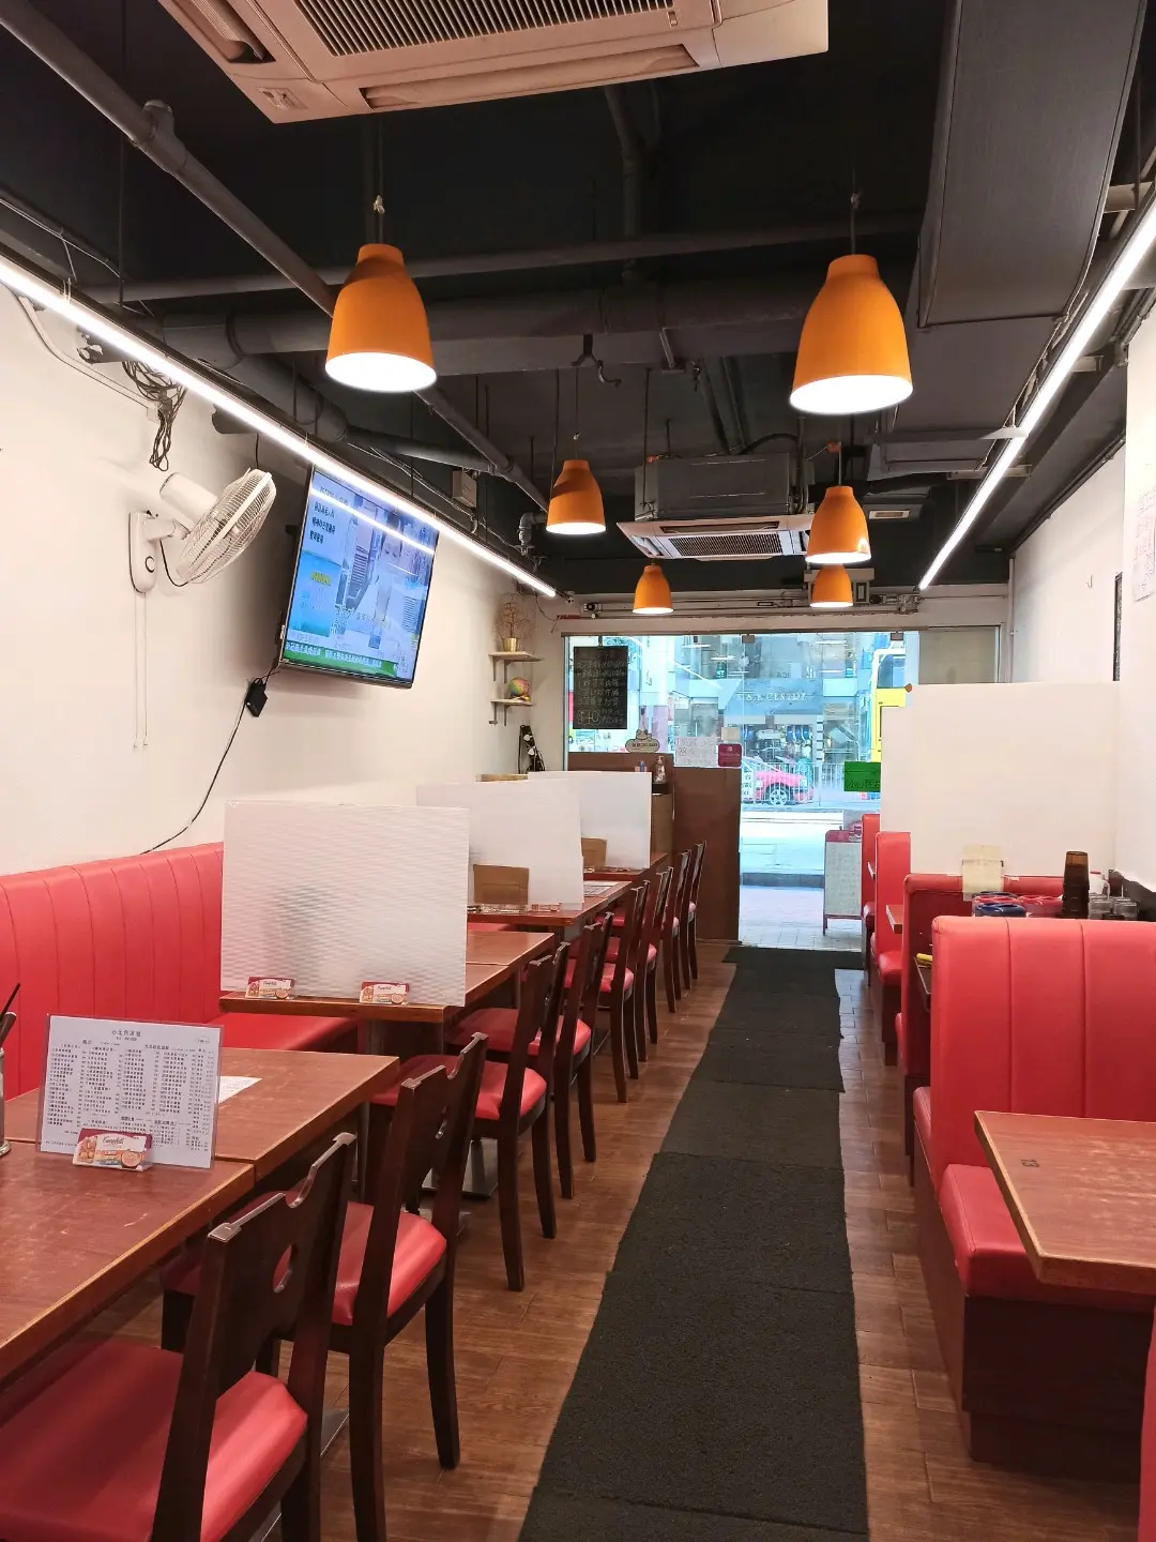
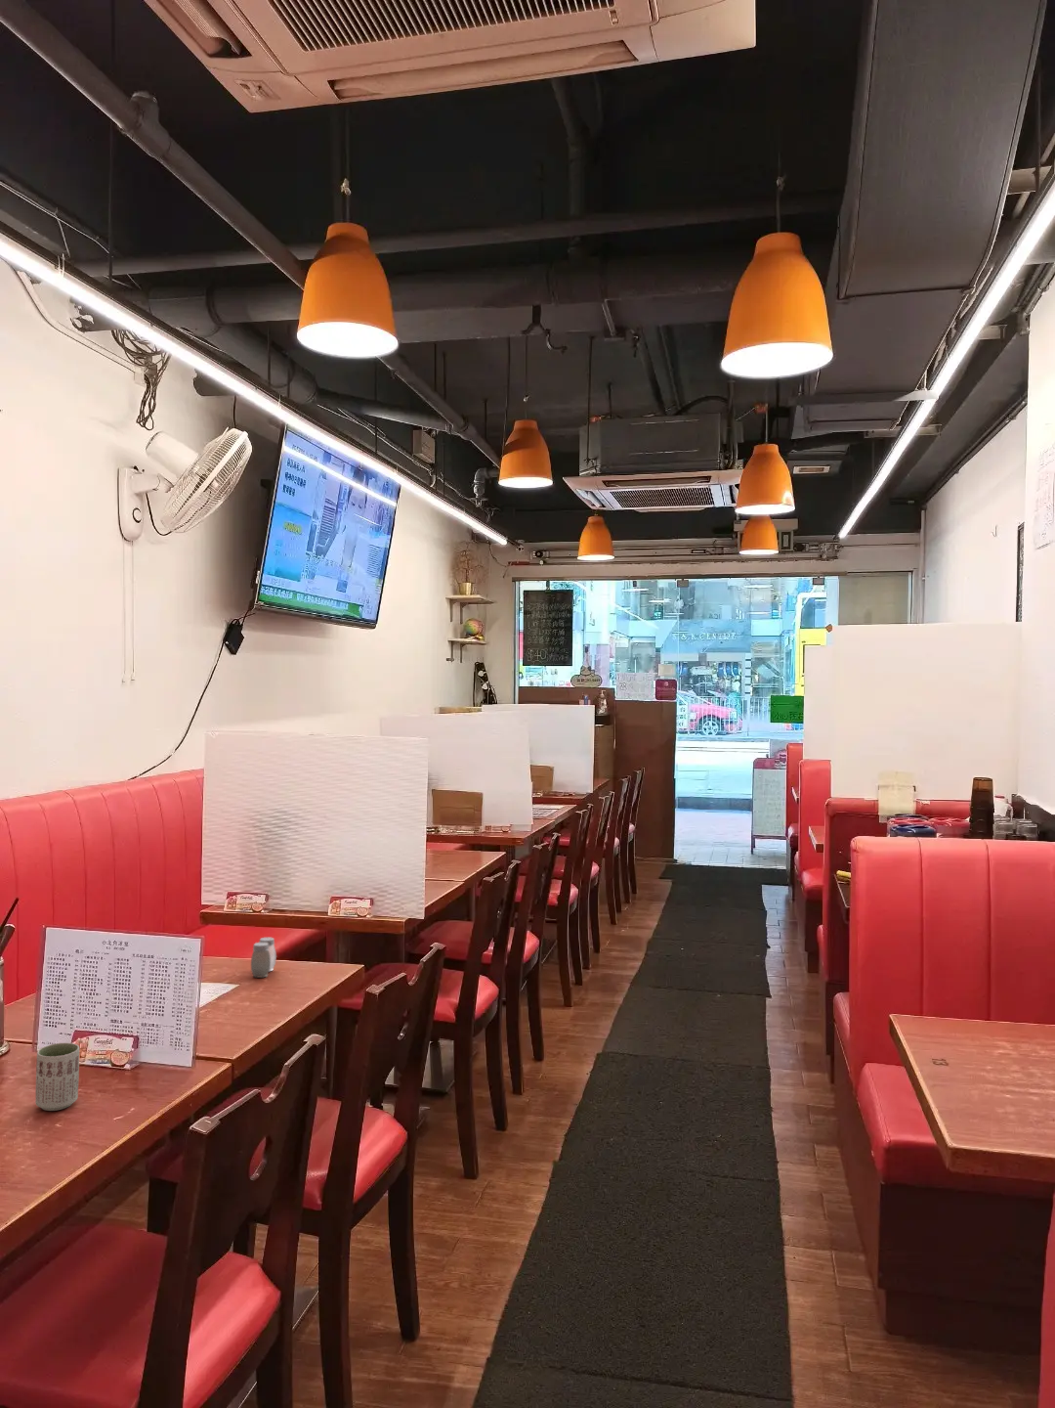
+ cup [34,1042,80,1112]
+ salt and pepper shaker [250,937,277,979]
